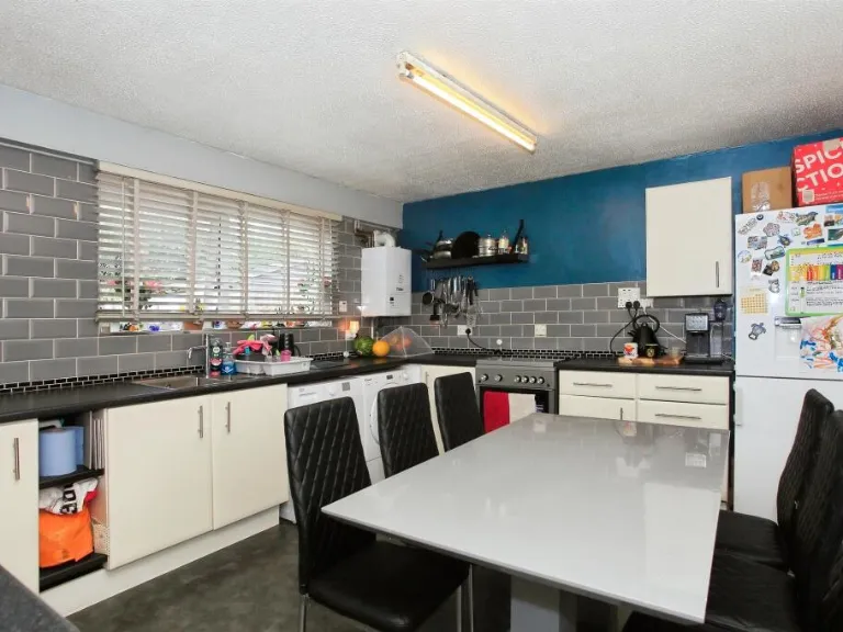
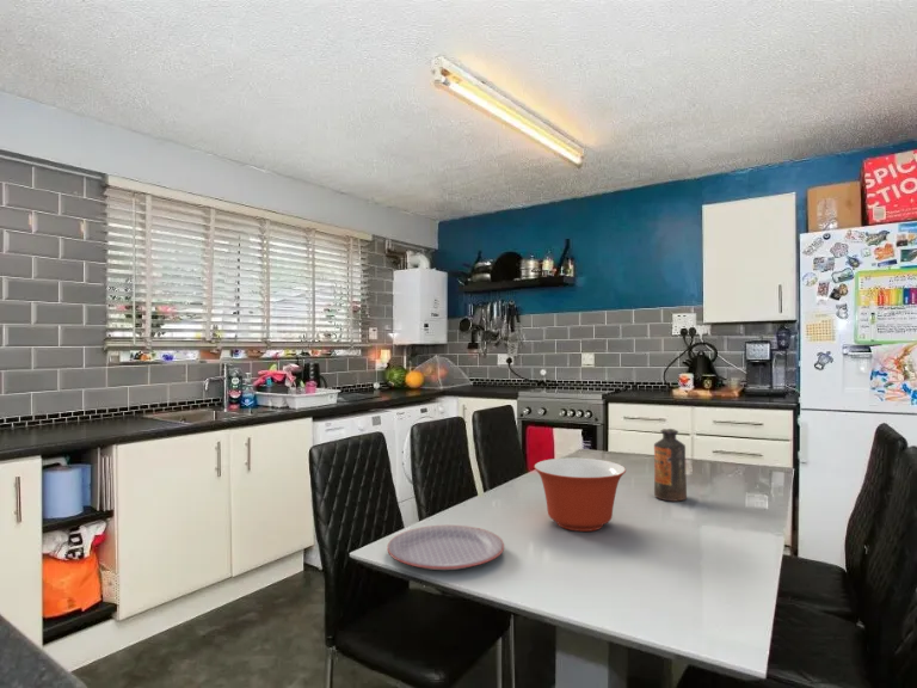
+ plate [386,524,505,571]
+ bottle [653,428,688,503]
+ mixing bowl [533,457,627,533]
